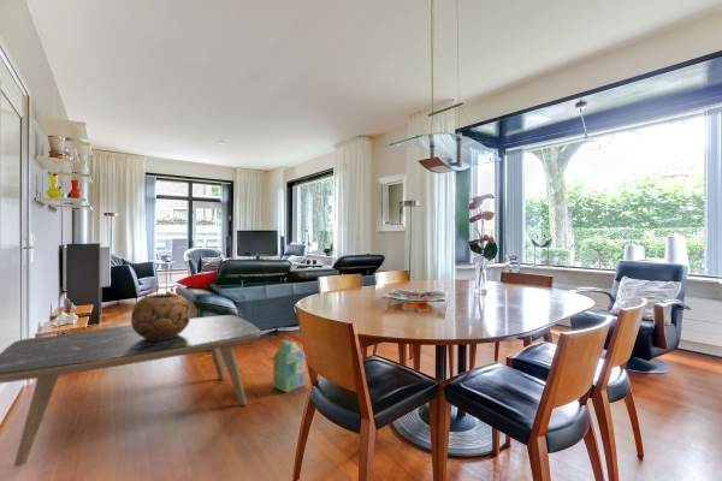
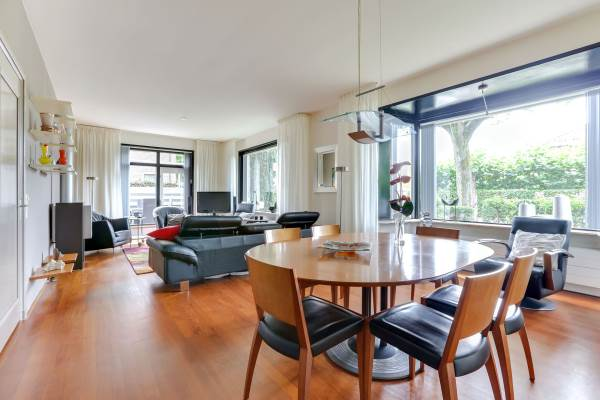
- toy house [271,338,307,393]
- coffee table [0,314,262,468]
- decorative bowl [130,292,191,340]
